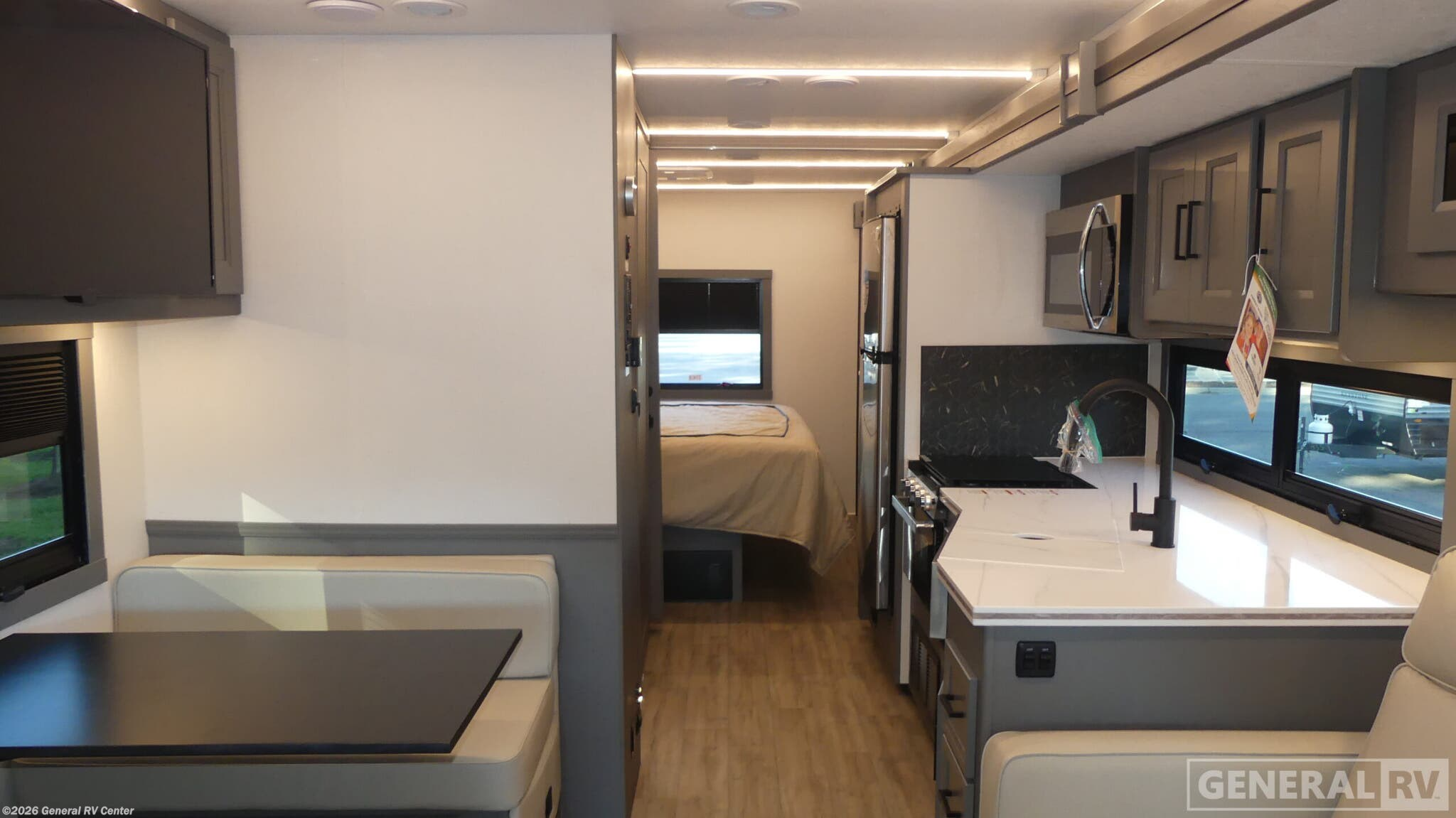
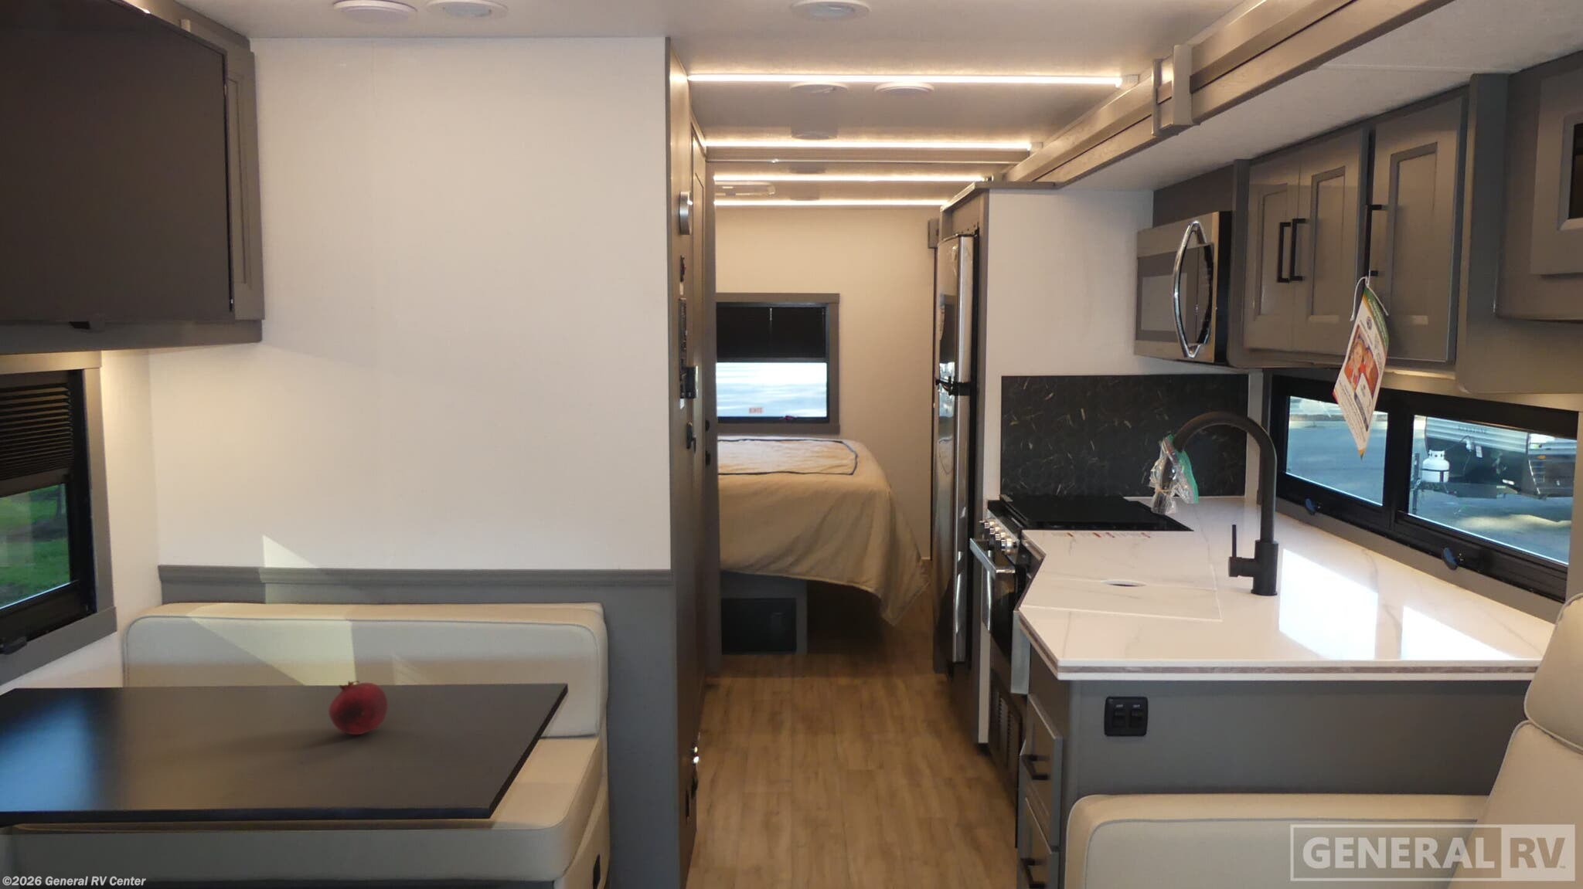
+ fruit [327,679,389,736]
